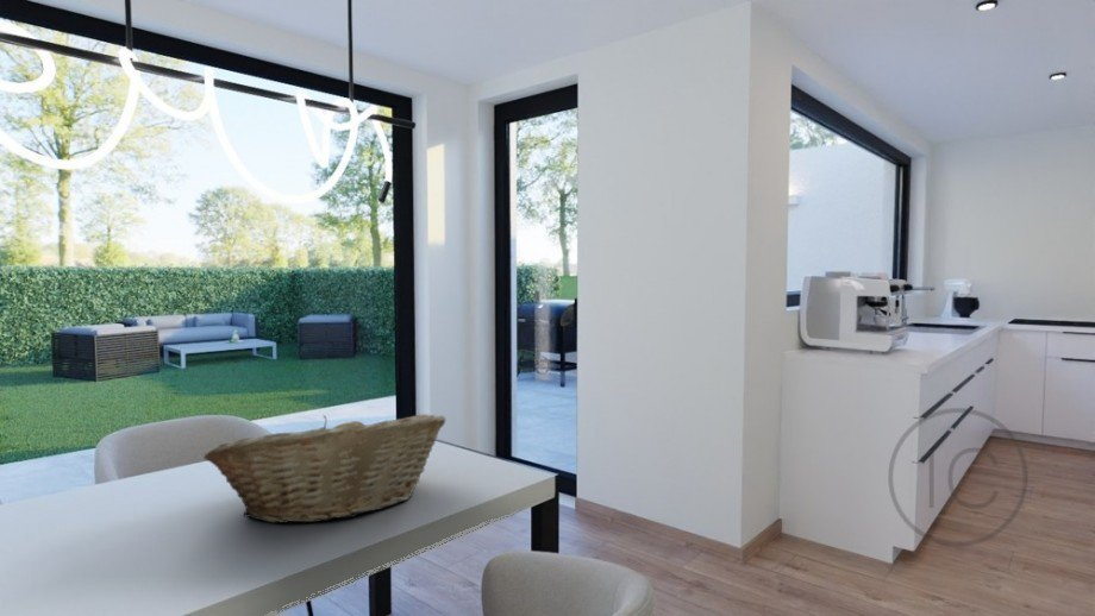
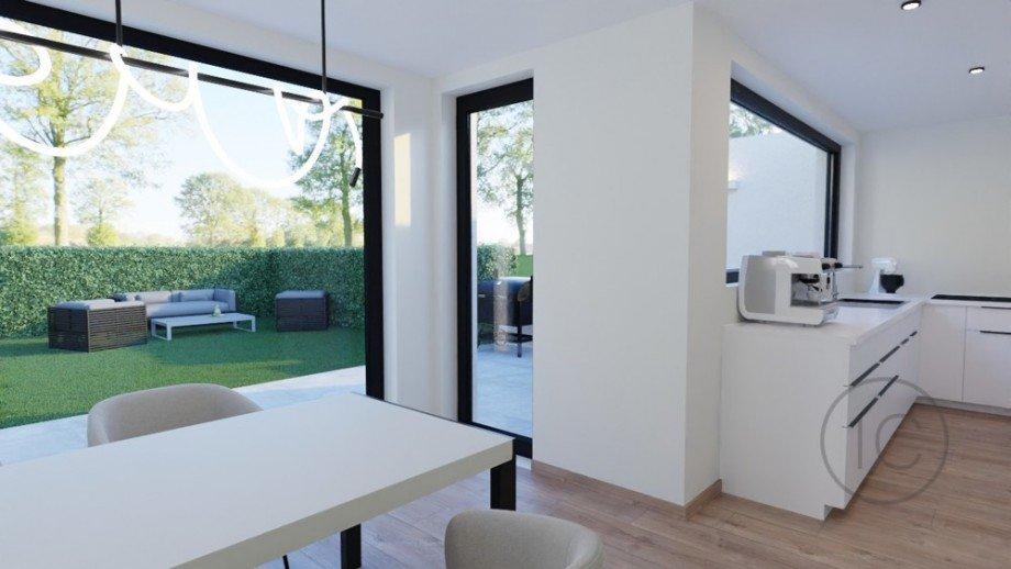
- fruit basket [202,413,448,524]
